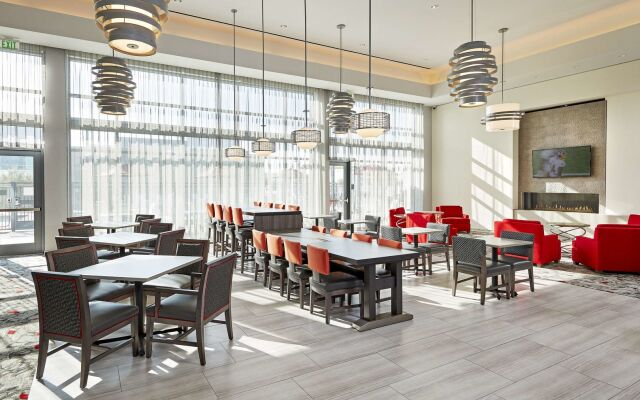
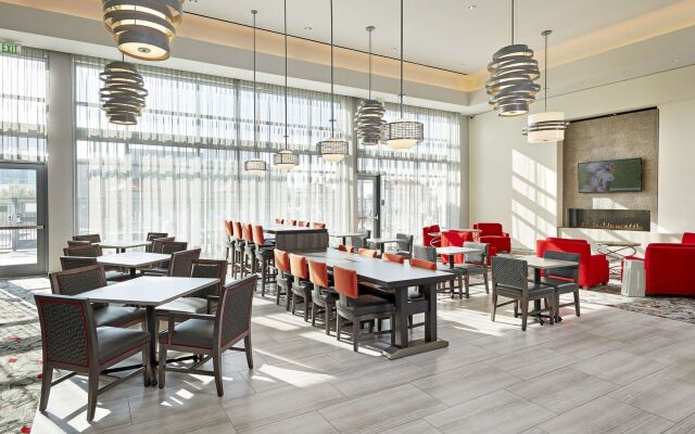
+ air purifier [620,258,646,298]
